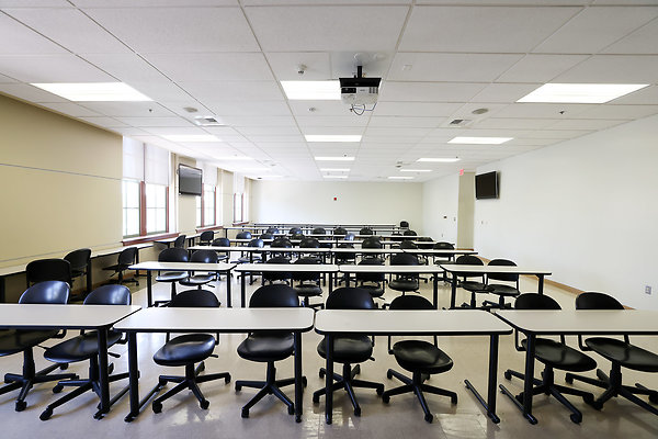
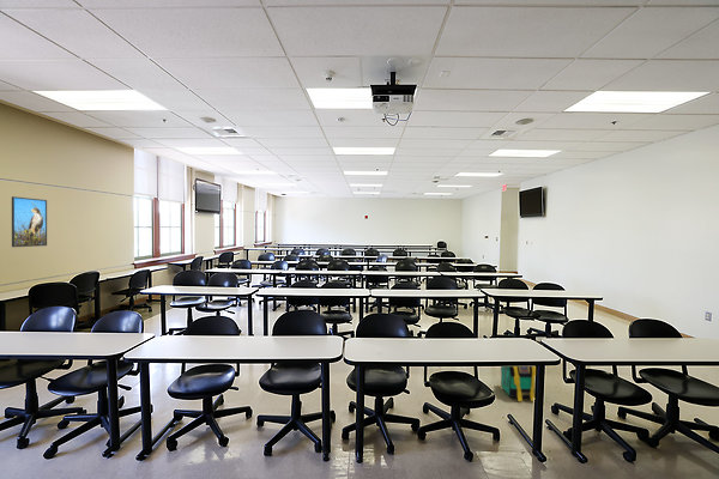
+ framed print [11,195,48,248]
+ backpack [497,365,537,402]
